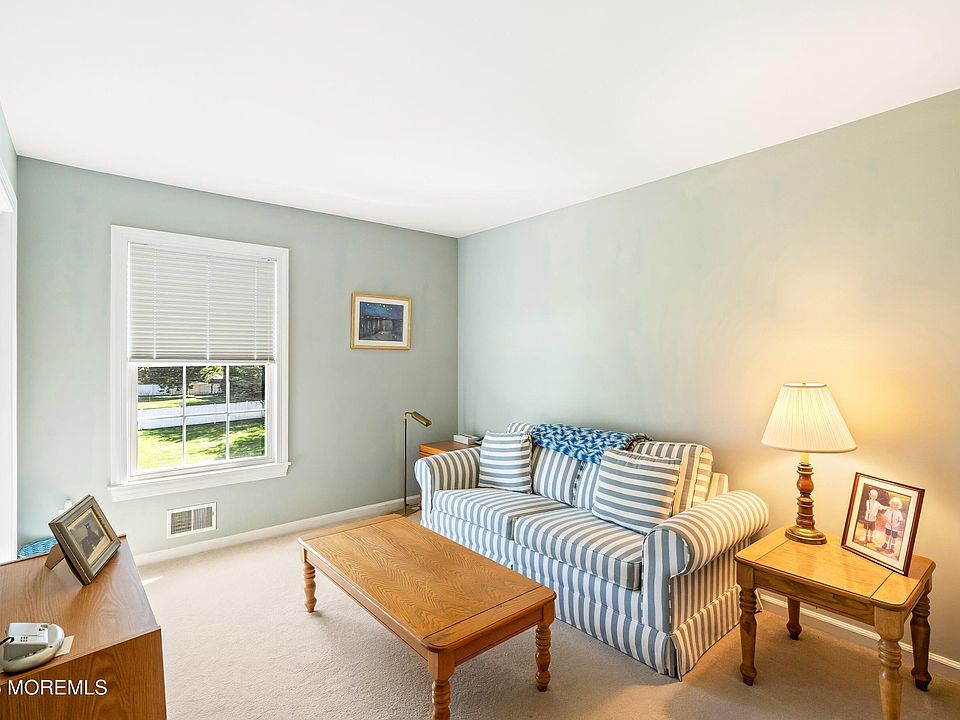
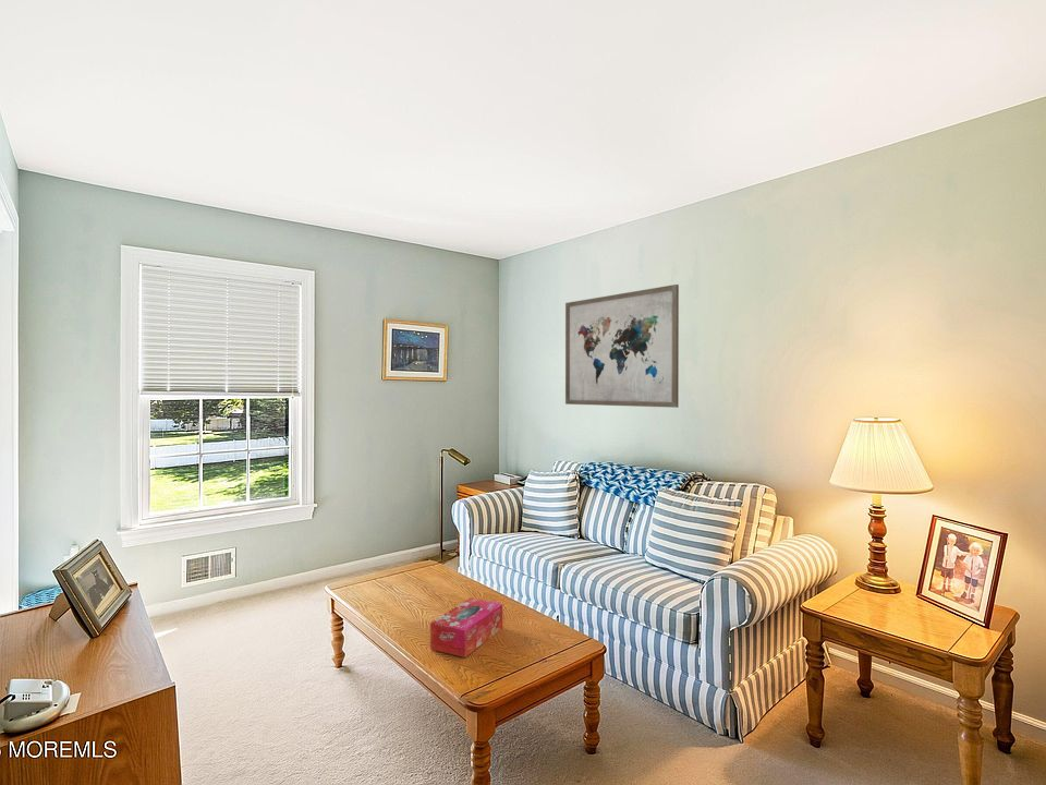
+ wall art [564,283,680,409]
+ tissue box [429,596,503,659]
